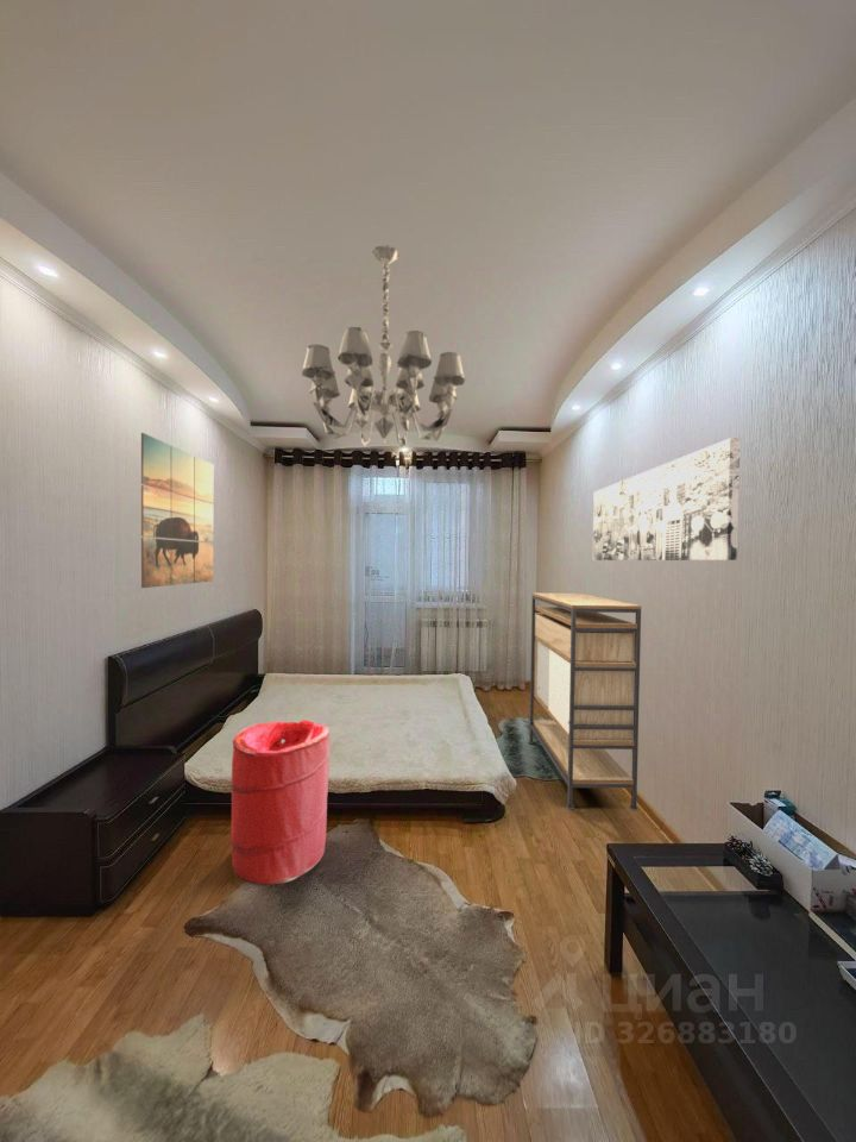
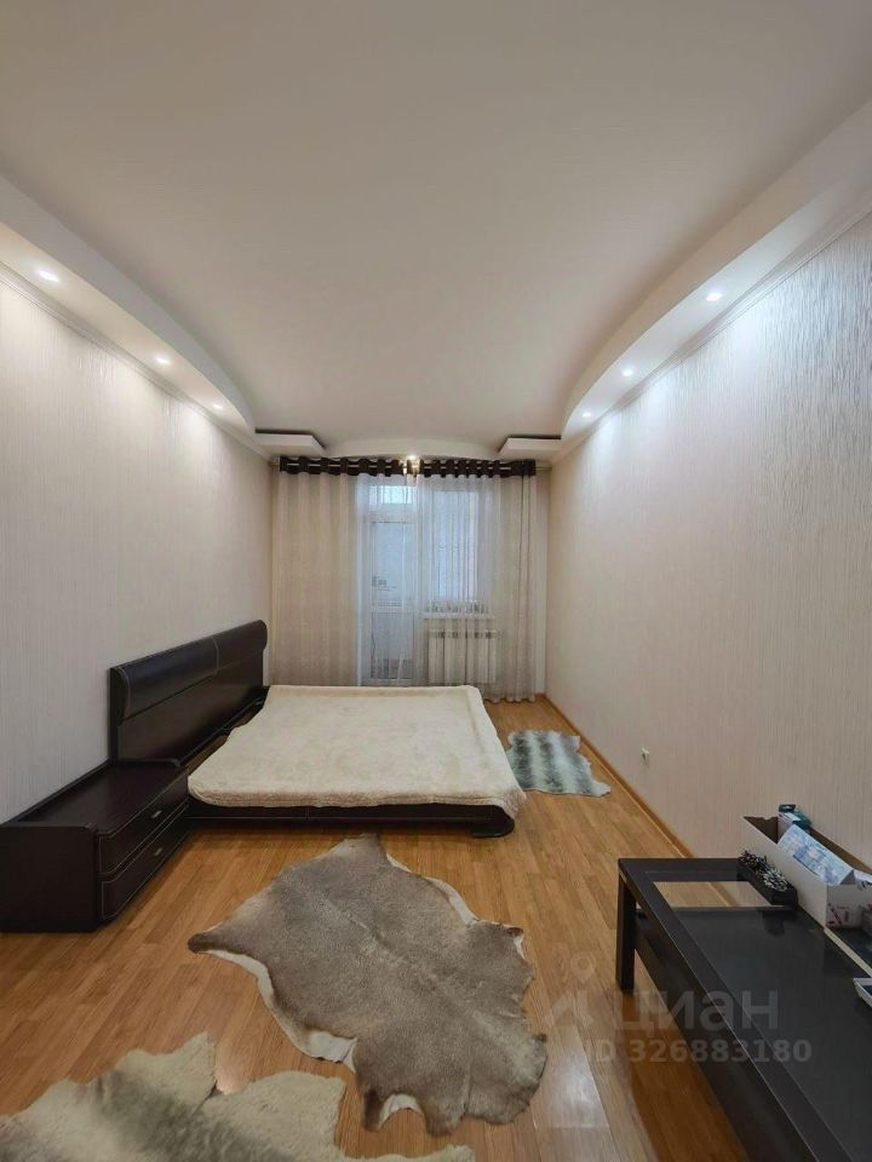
- laundry hamper [229,719,331,885]
- wall art [140,432,214,589]
- wall art [591,437,742,561]
- chandelier [301,244,466,448]
- shelving unit [527,591,642,811]
